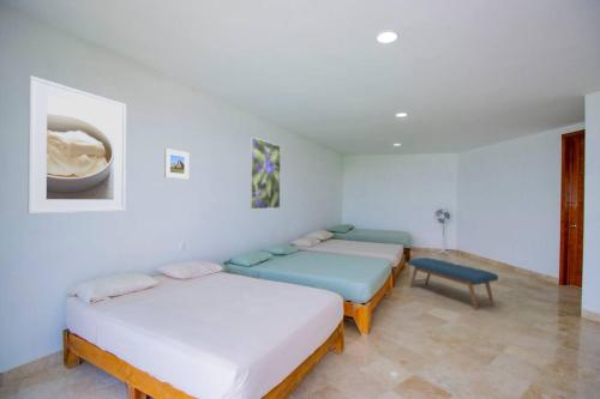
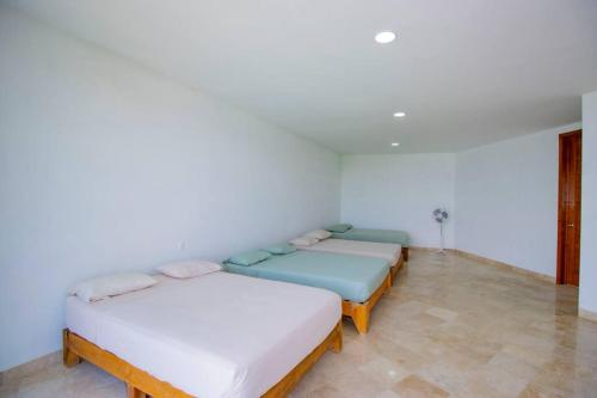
- bench [407,256,499,312]
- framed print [26,74,127,214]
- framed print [163,147,190,180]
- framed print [248,135,282,211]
